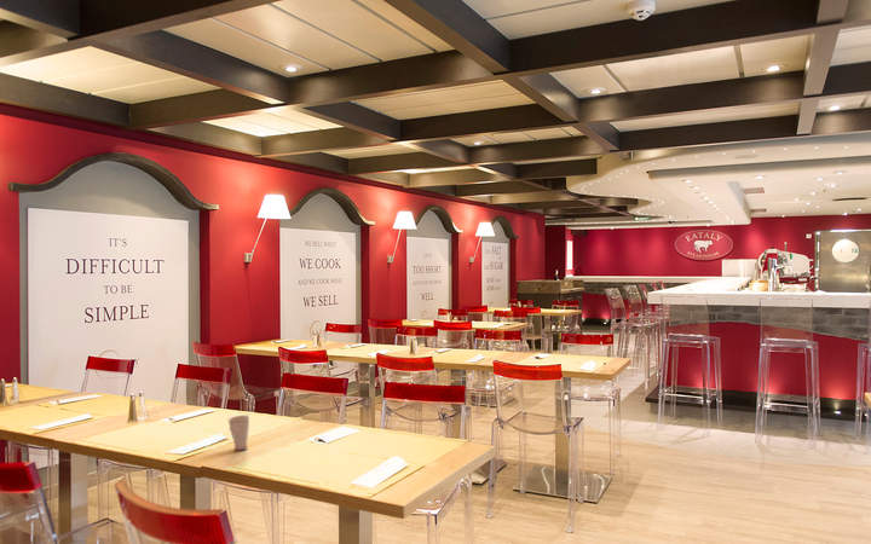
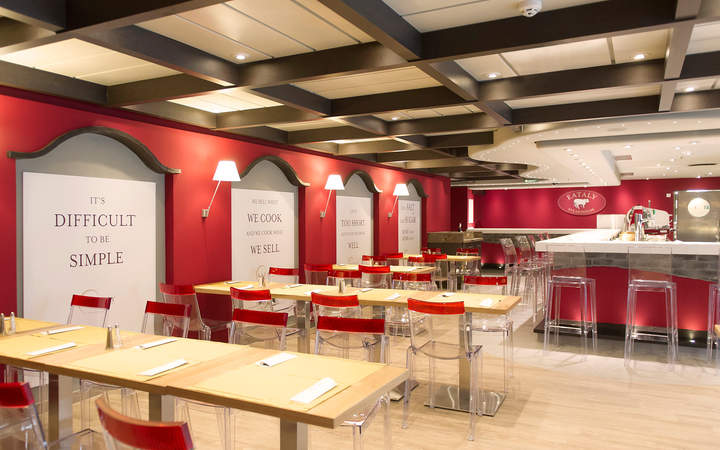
- cup [227,415,250,451]
